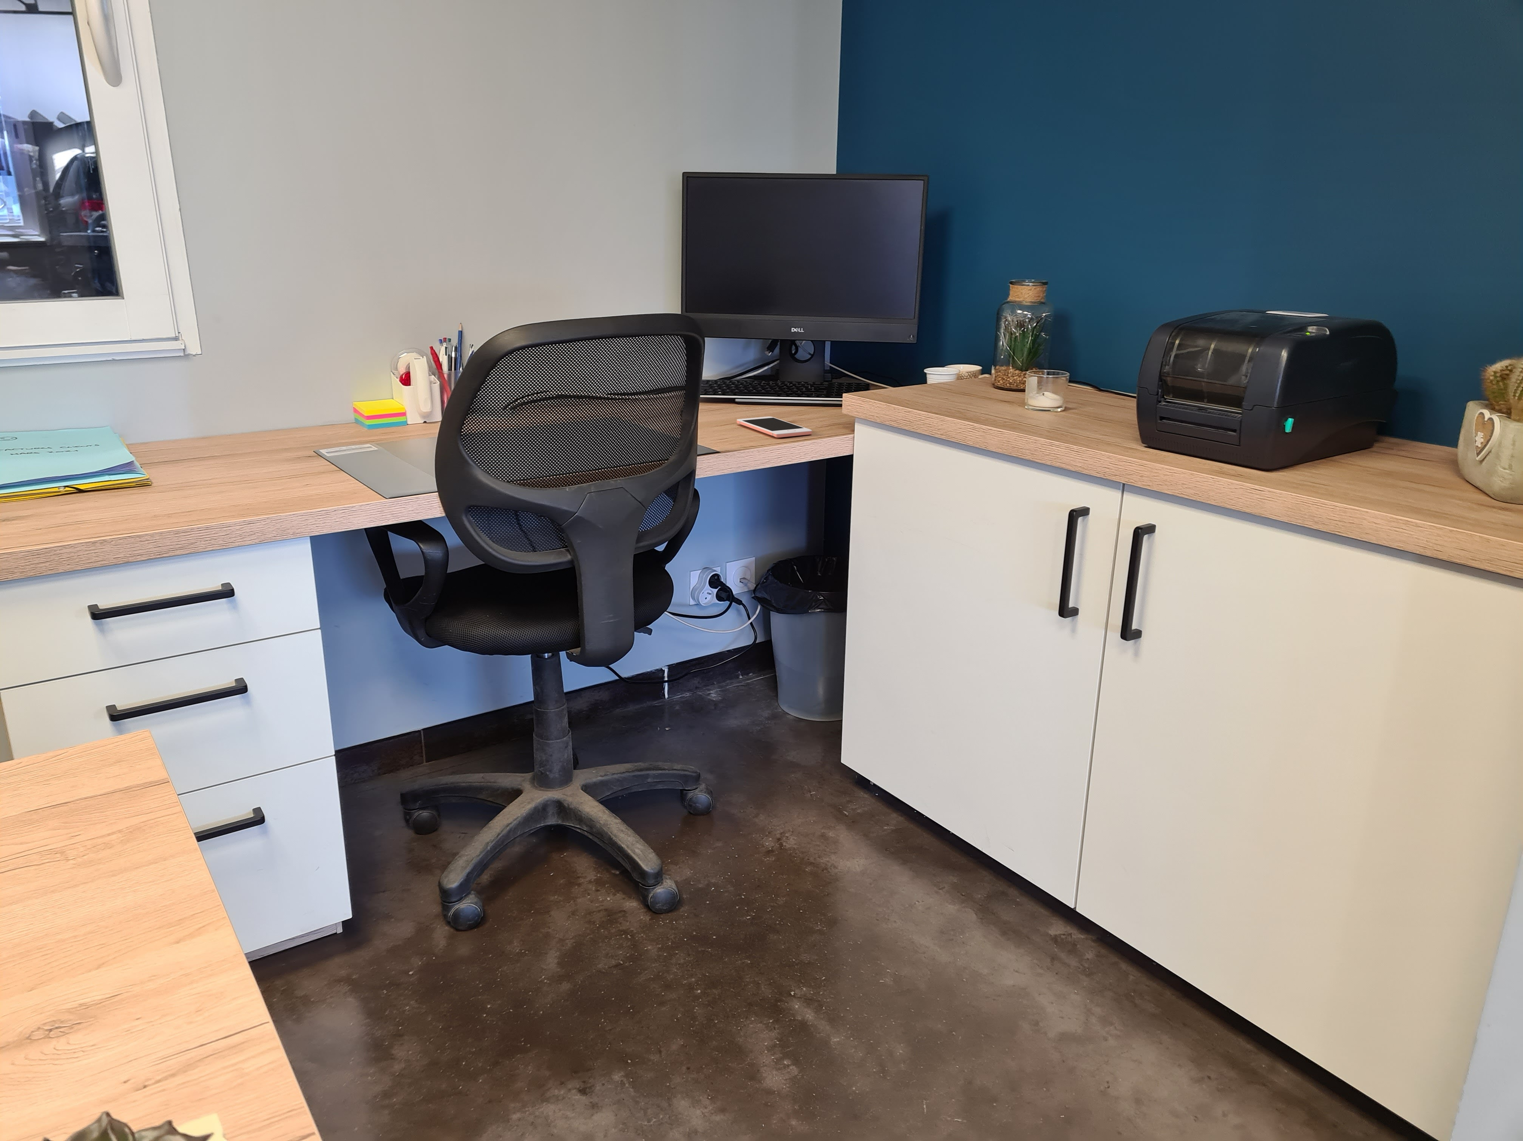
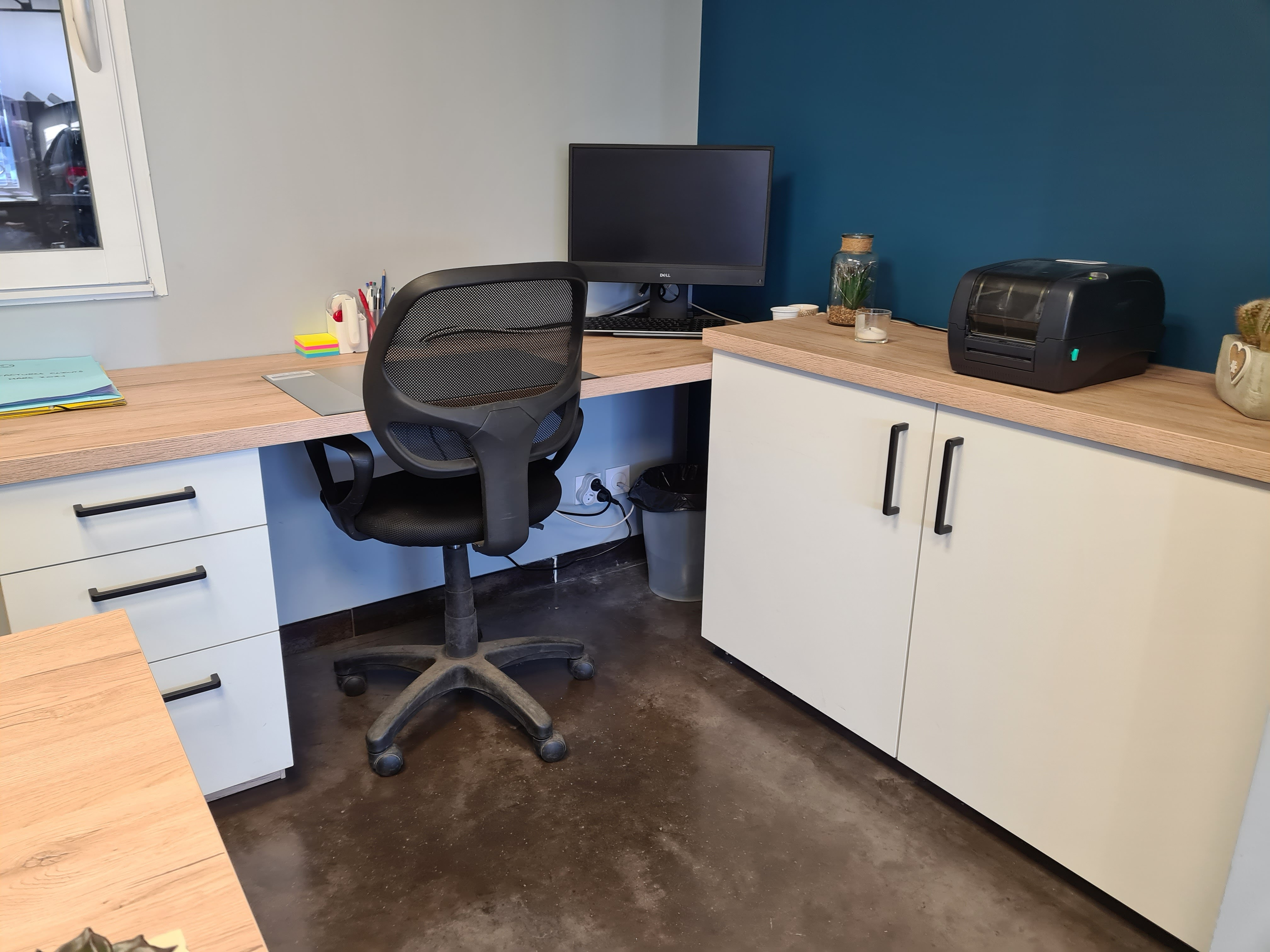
- cell phone [736,416,813,439]
